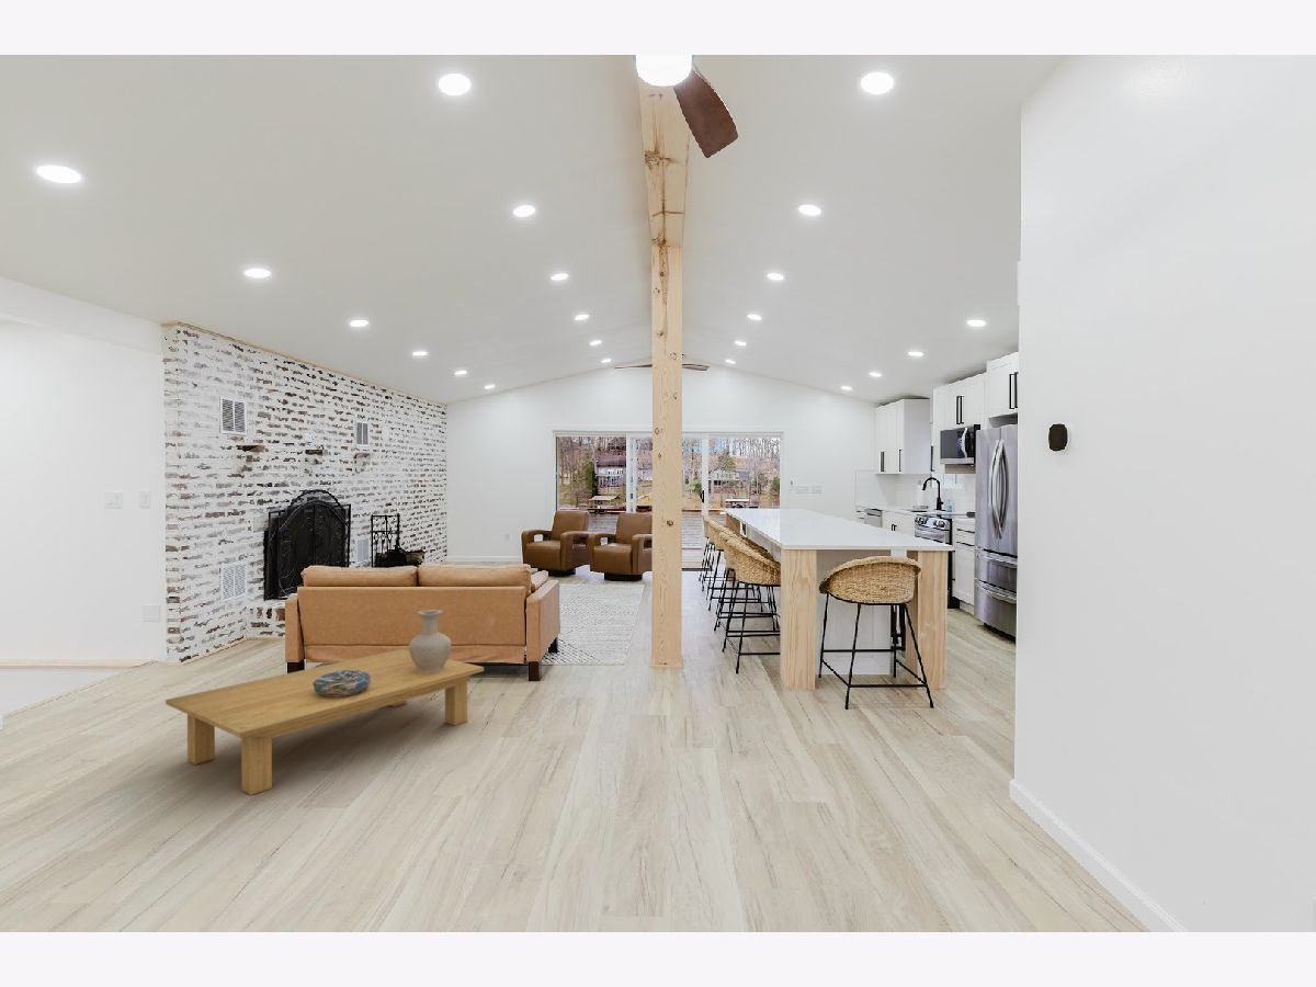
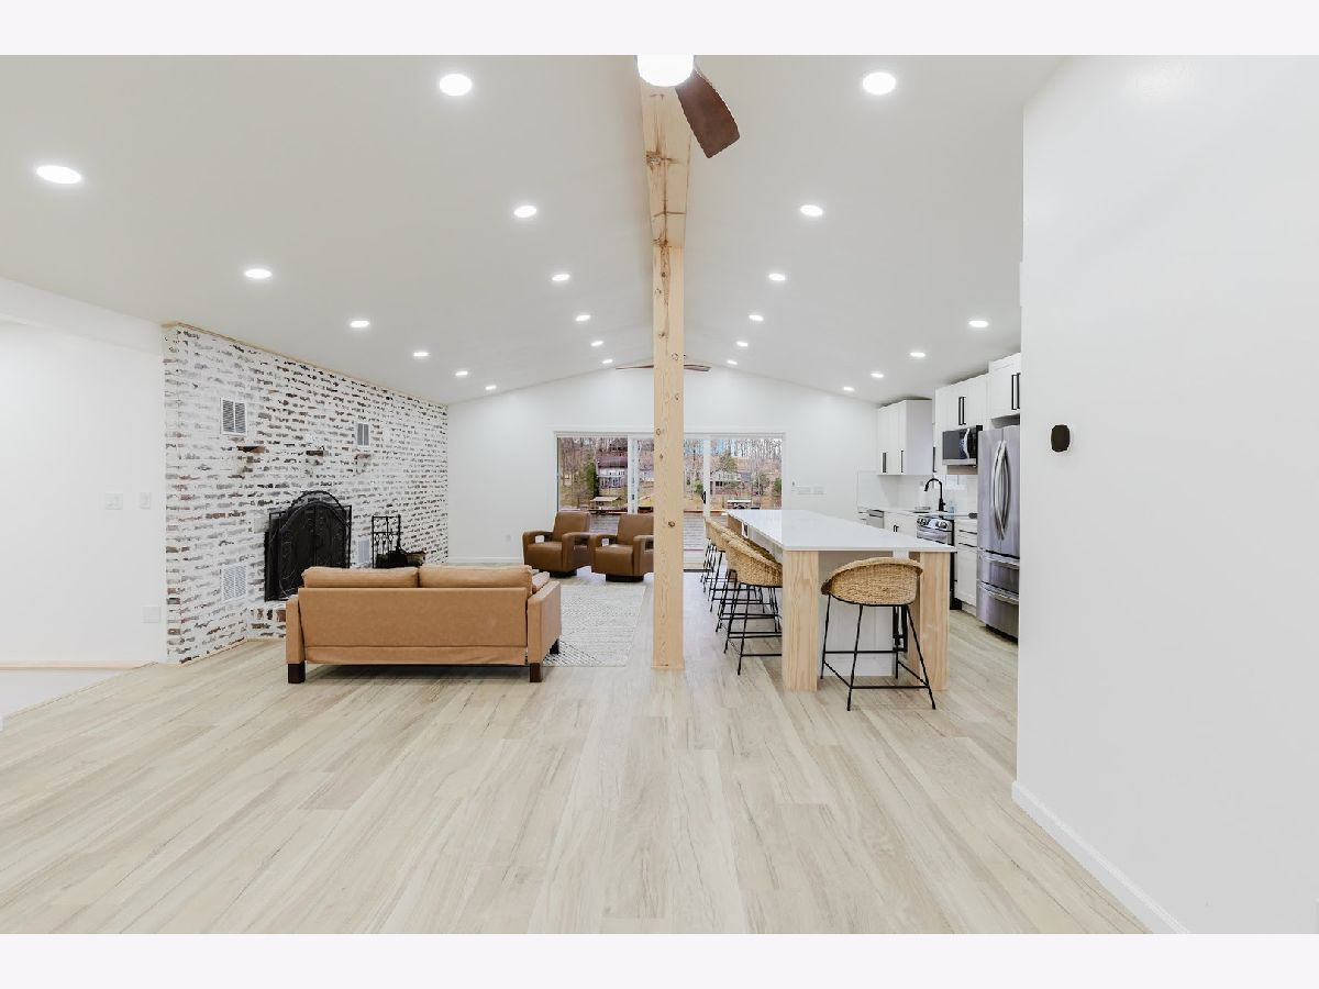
- coffee table [164,648,485,796]
- vase [408,609,452,673]
- decorative bowl [313,670,372,696]
